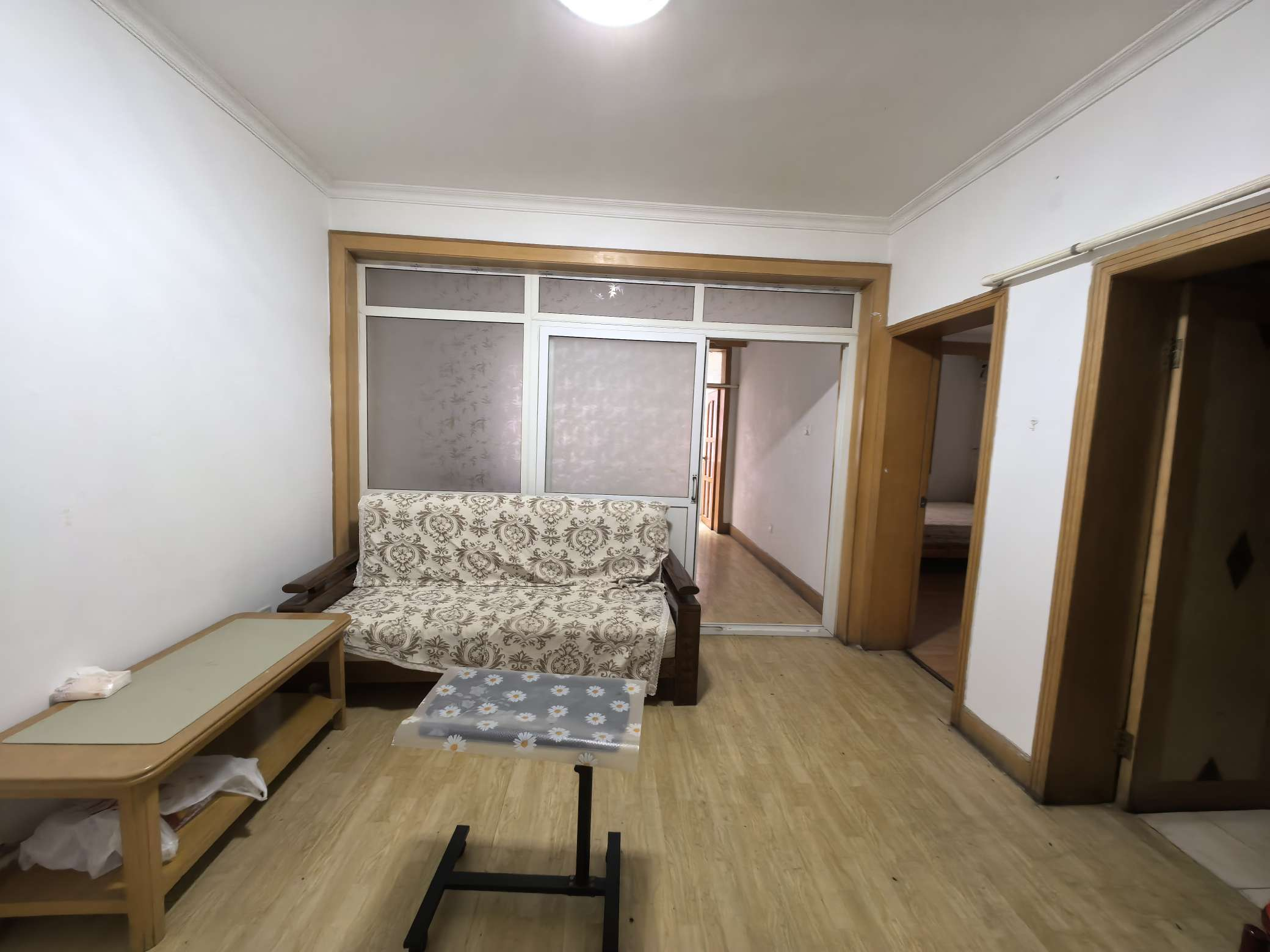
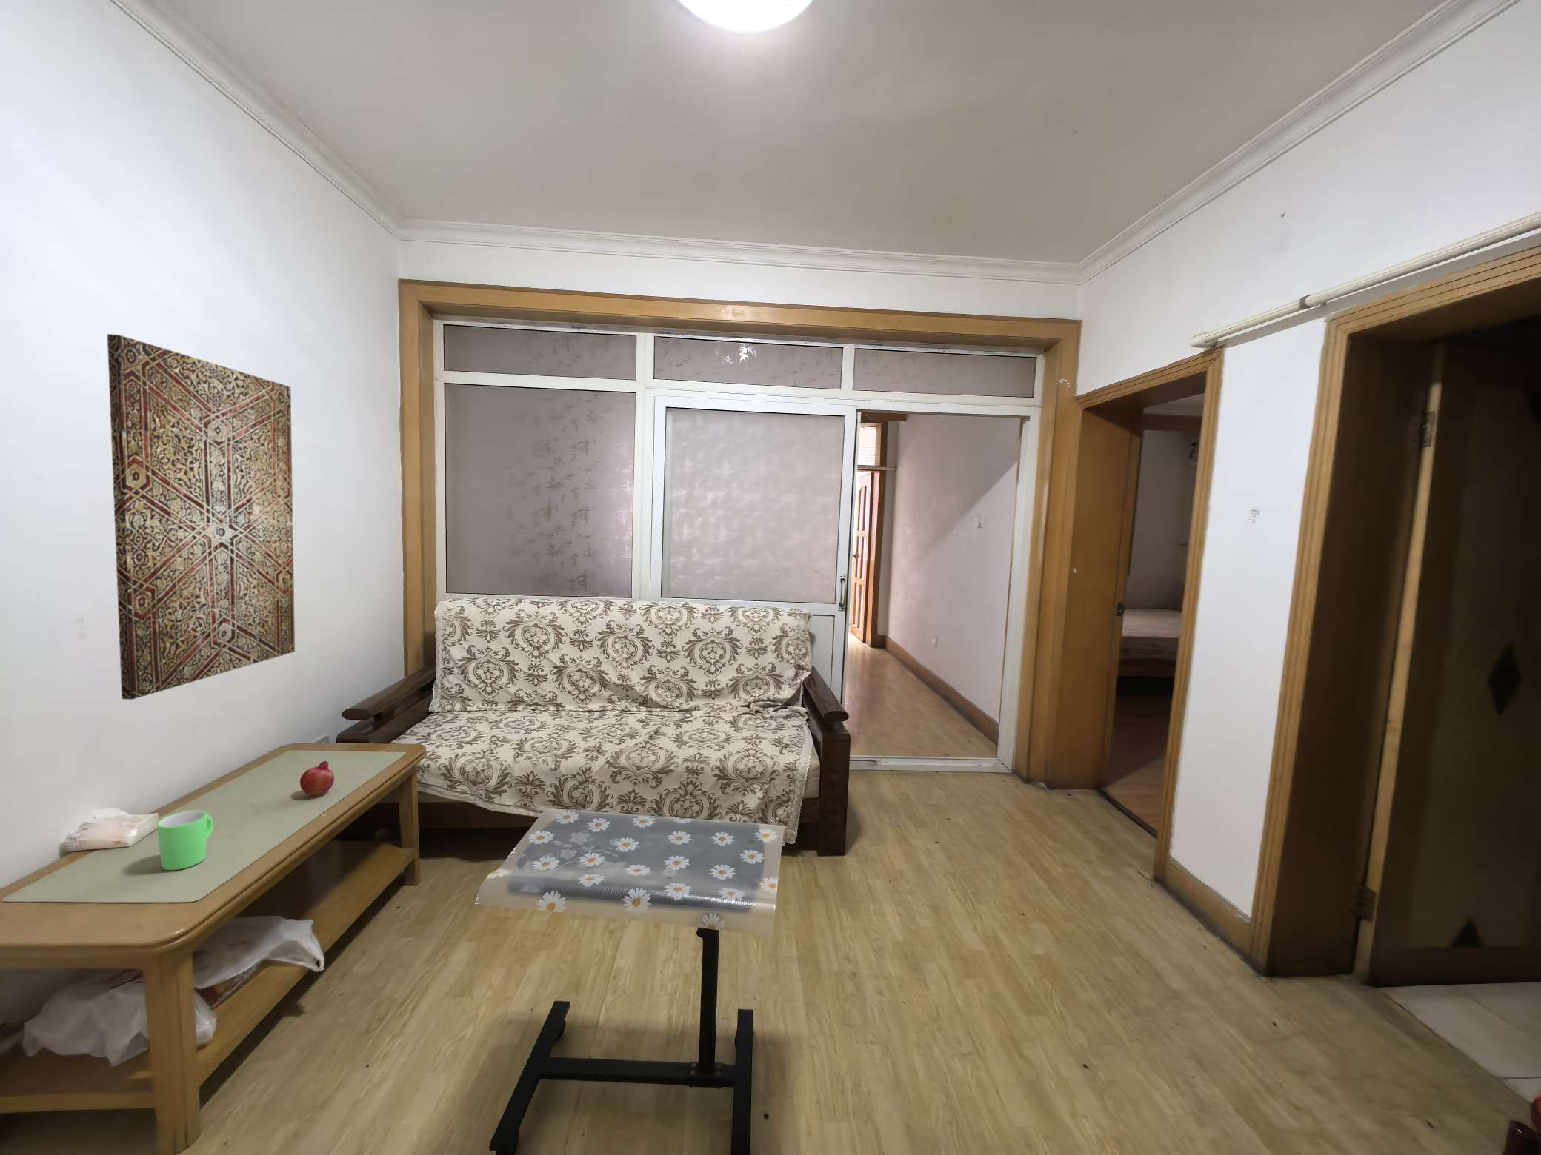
+ fruit [300,761,335,797]
+ wall art [107,334,296,700]
+ mug [157,809,214,871]
